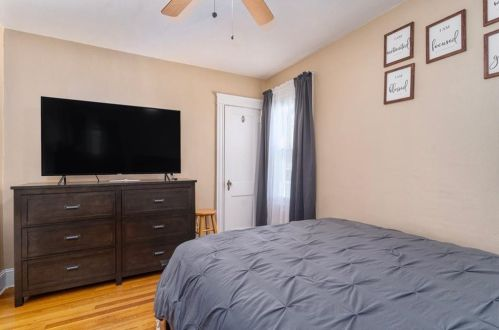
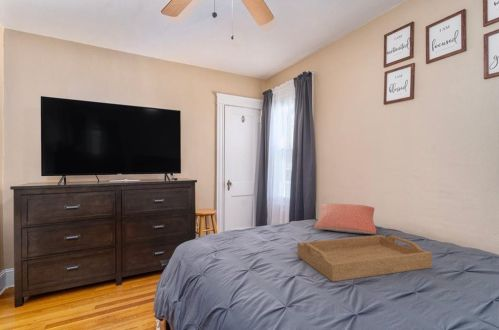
+ serving tray [297,234,433,283]
+ pillow [313,202,377,235]
